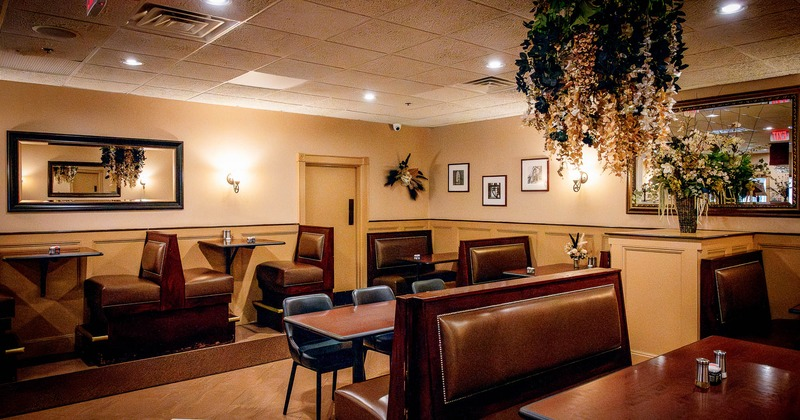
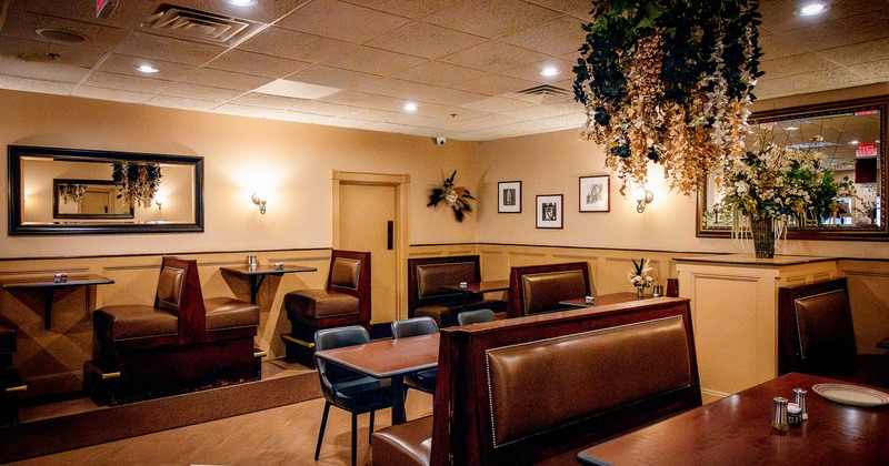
+ dinner plate [811,383,889,407]
